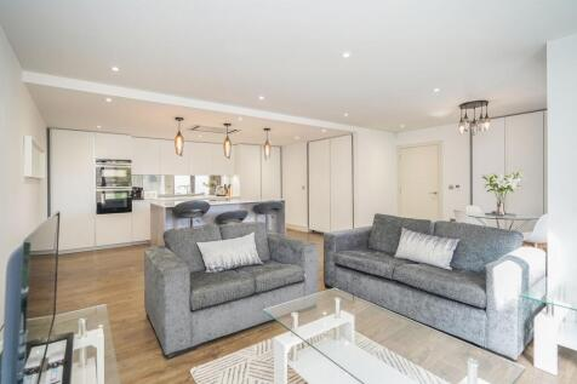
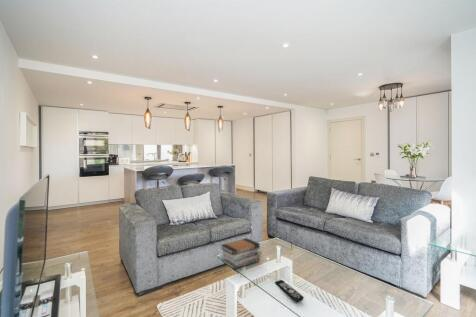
+ remote control [274,279,305,303]
+ book stack [220,237,261,270]
